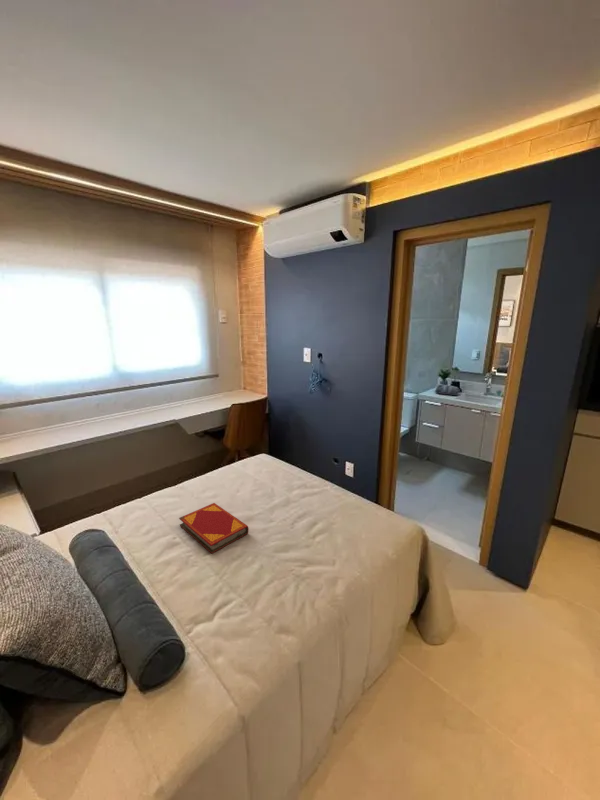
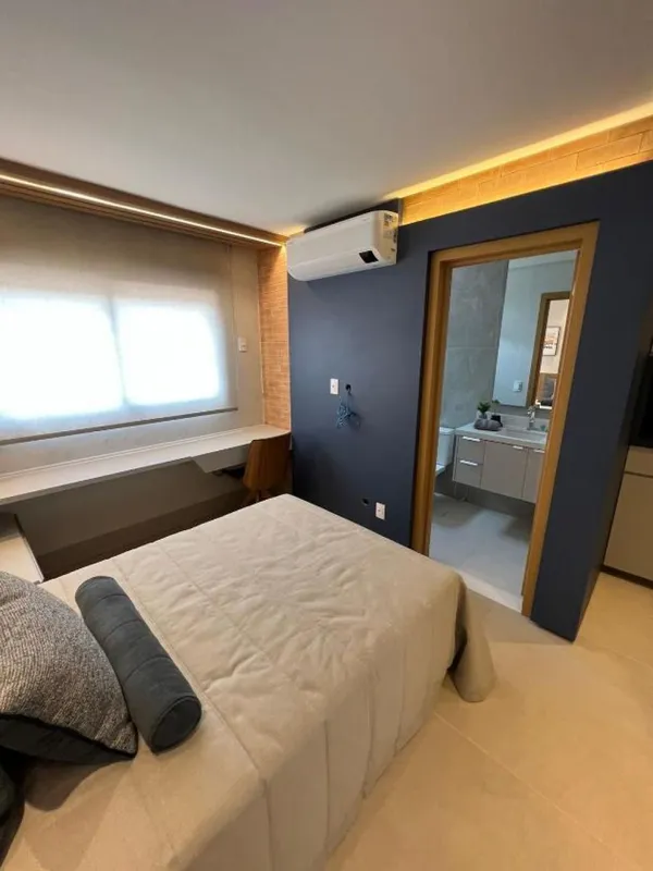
- hardback book [178,502,250,554]
